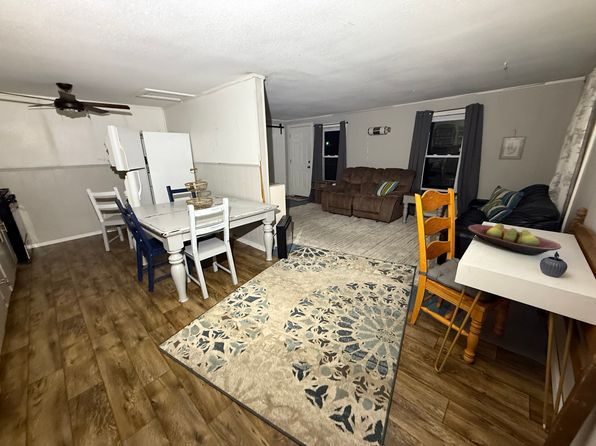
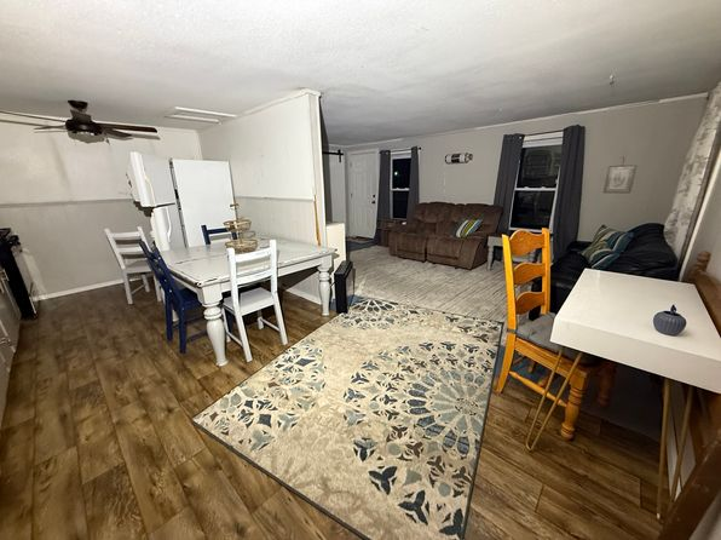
- fruit bowl [467,223,562,256]
